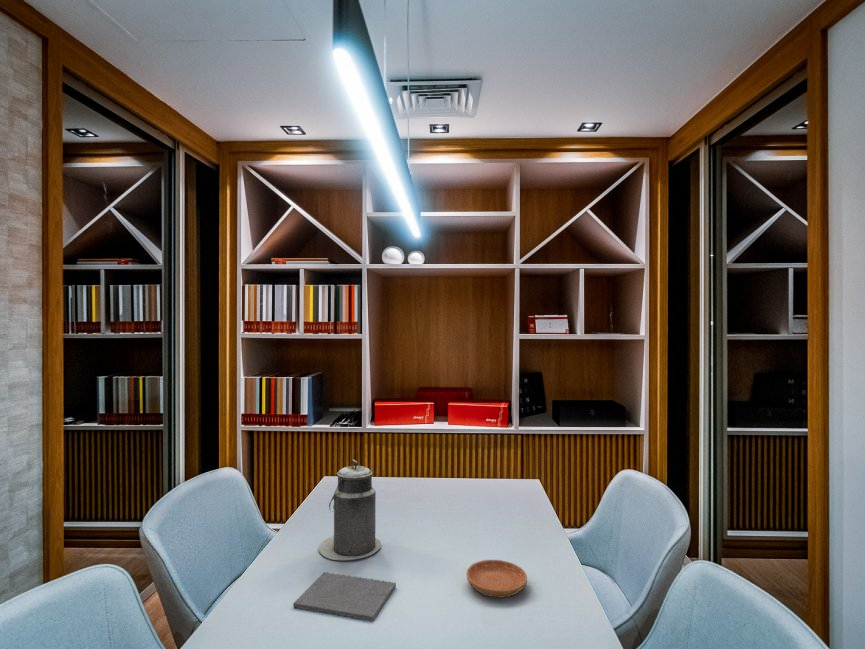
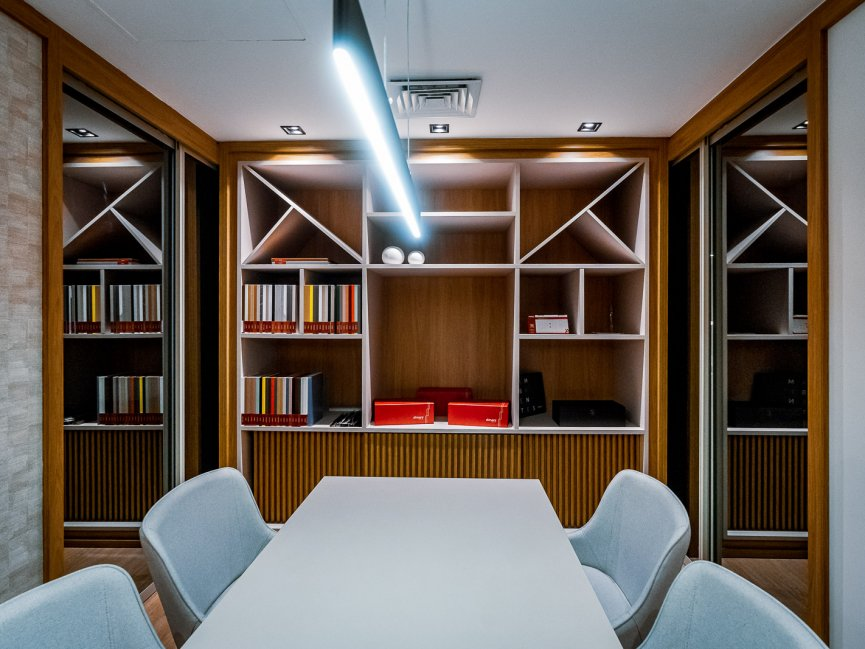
- canister [318,459,382,561]
- saucer [465,559,528,599]
- notepad [292,571,397,622]
